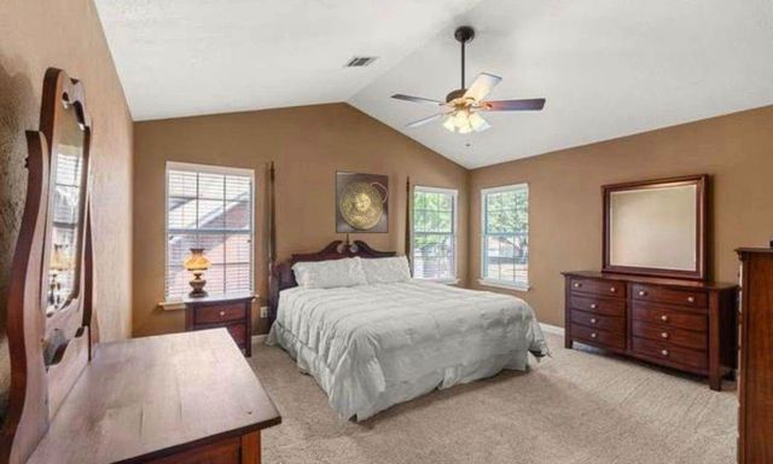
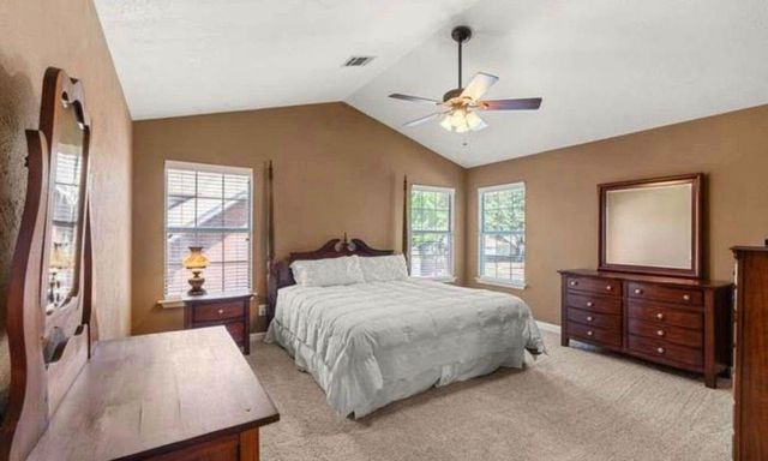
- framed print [335,169,390,234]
